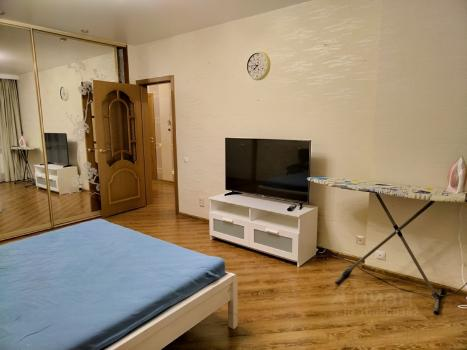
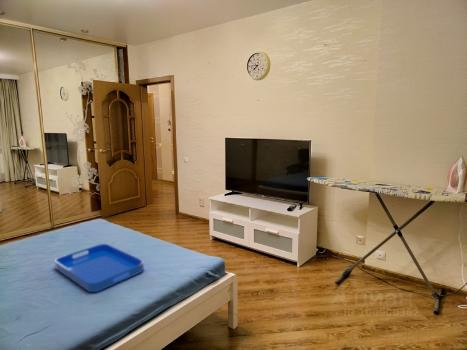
+ serving tray [54,243,145,293]
